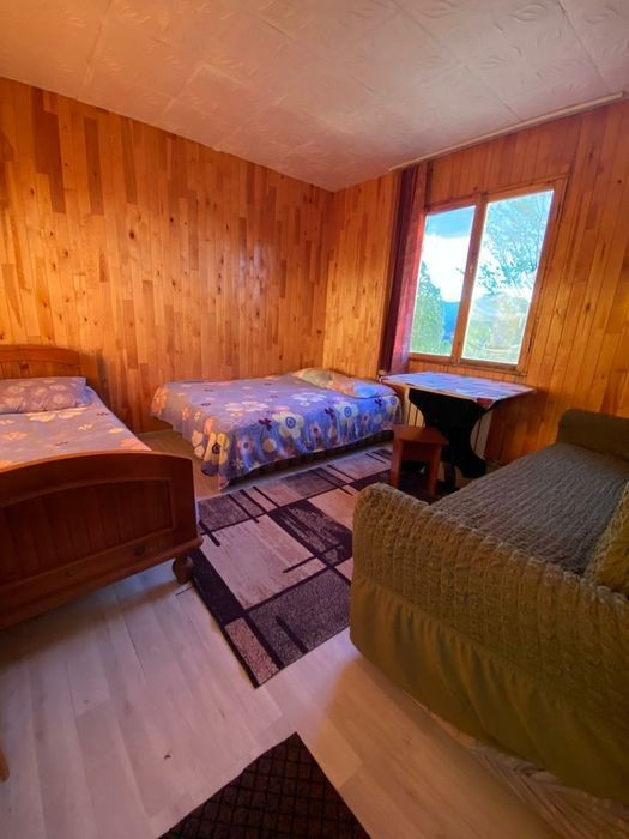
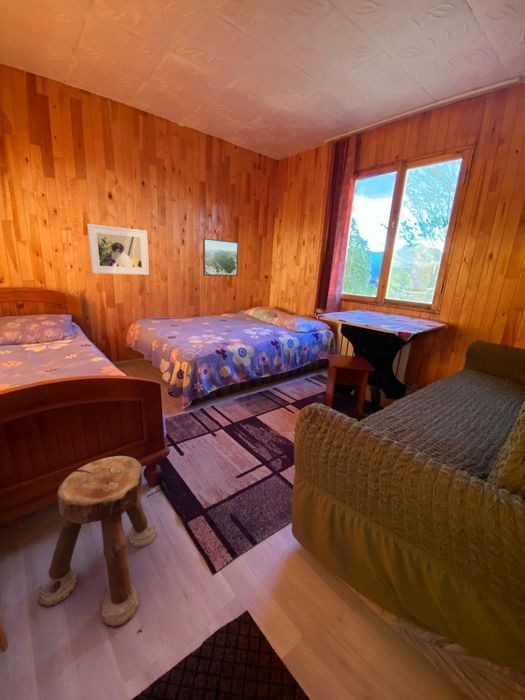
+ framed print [86,223,150,276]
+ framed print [202,237,239,277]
+ stool [36,455,158,628]
